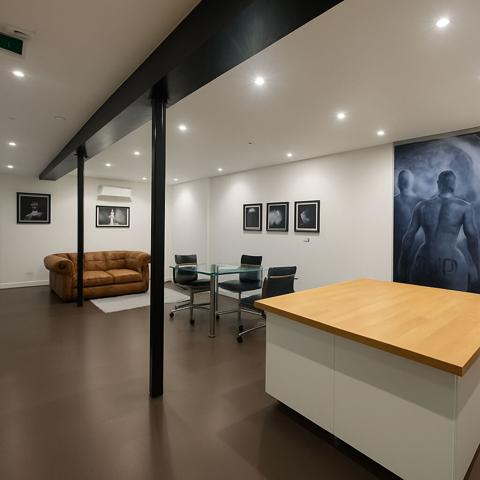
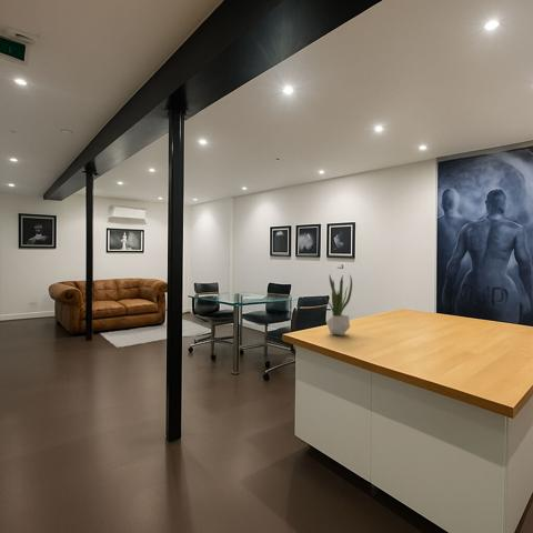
+ potted plant [323,274,353,336]
